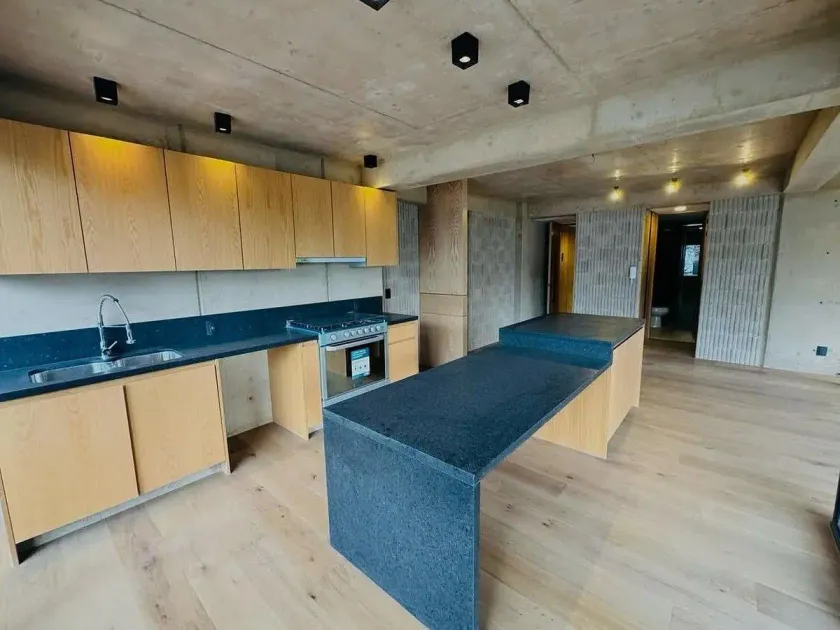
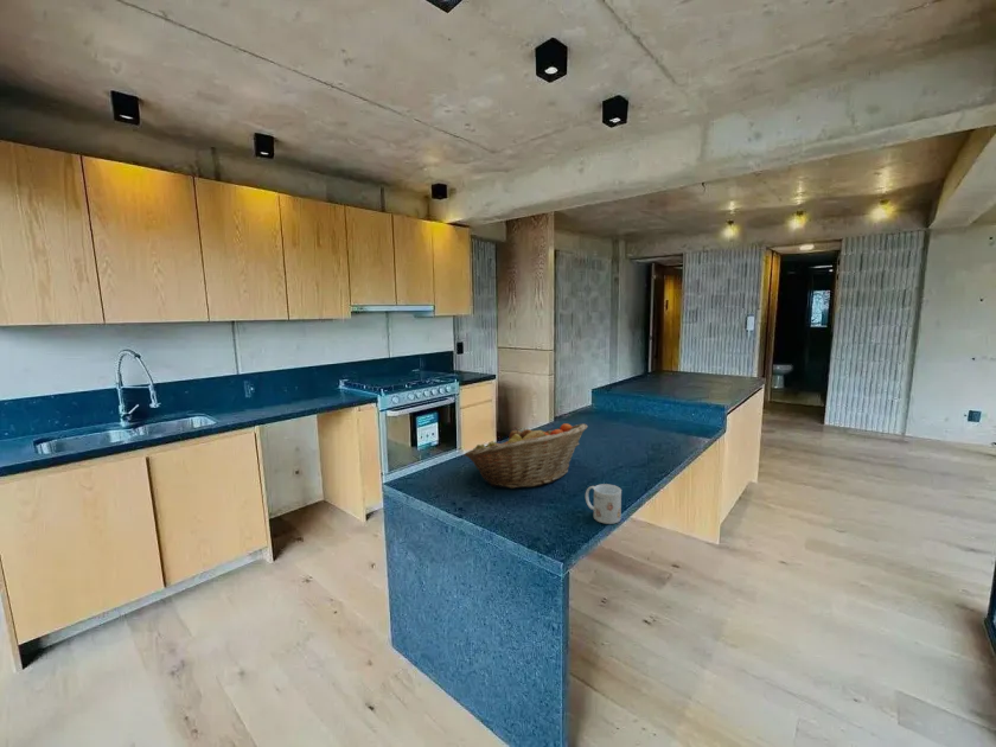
+ mug [585,483,622,525]
+ fruit basket [464,422,588,490]
